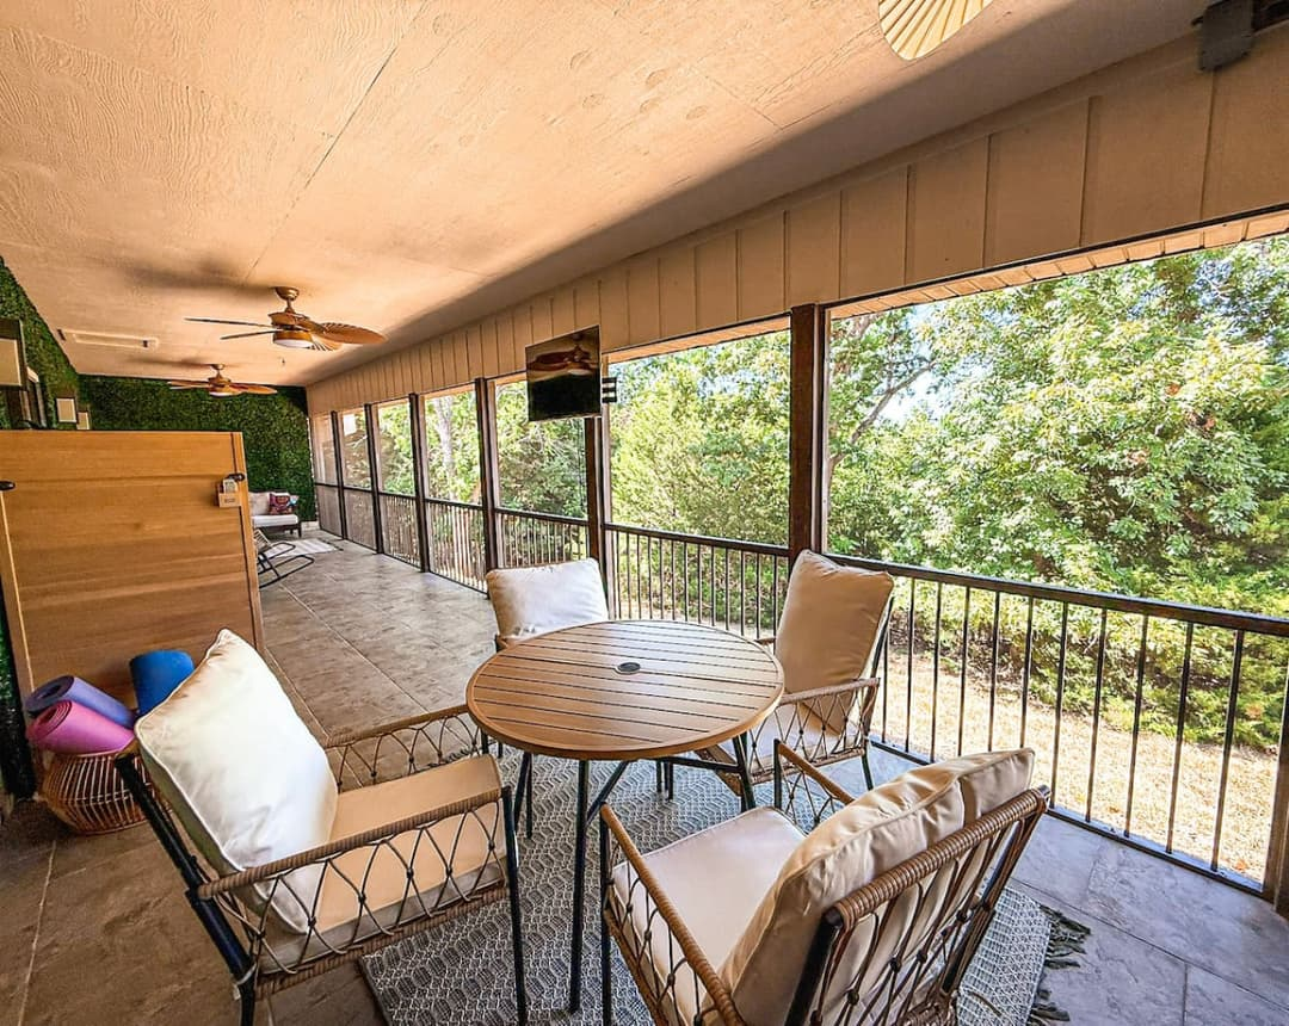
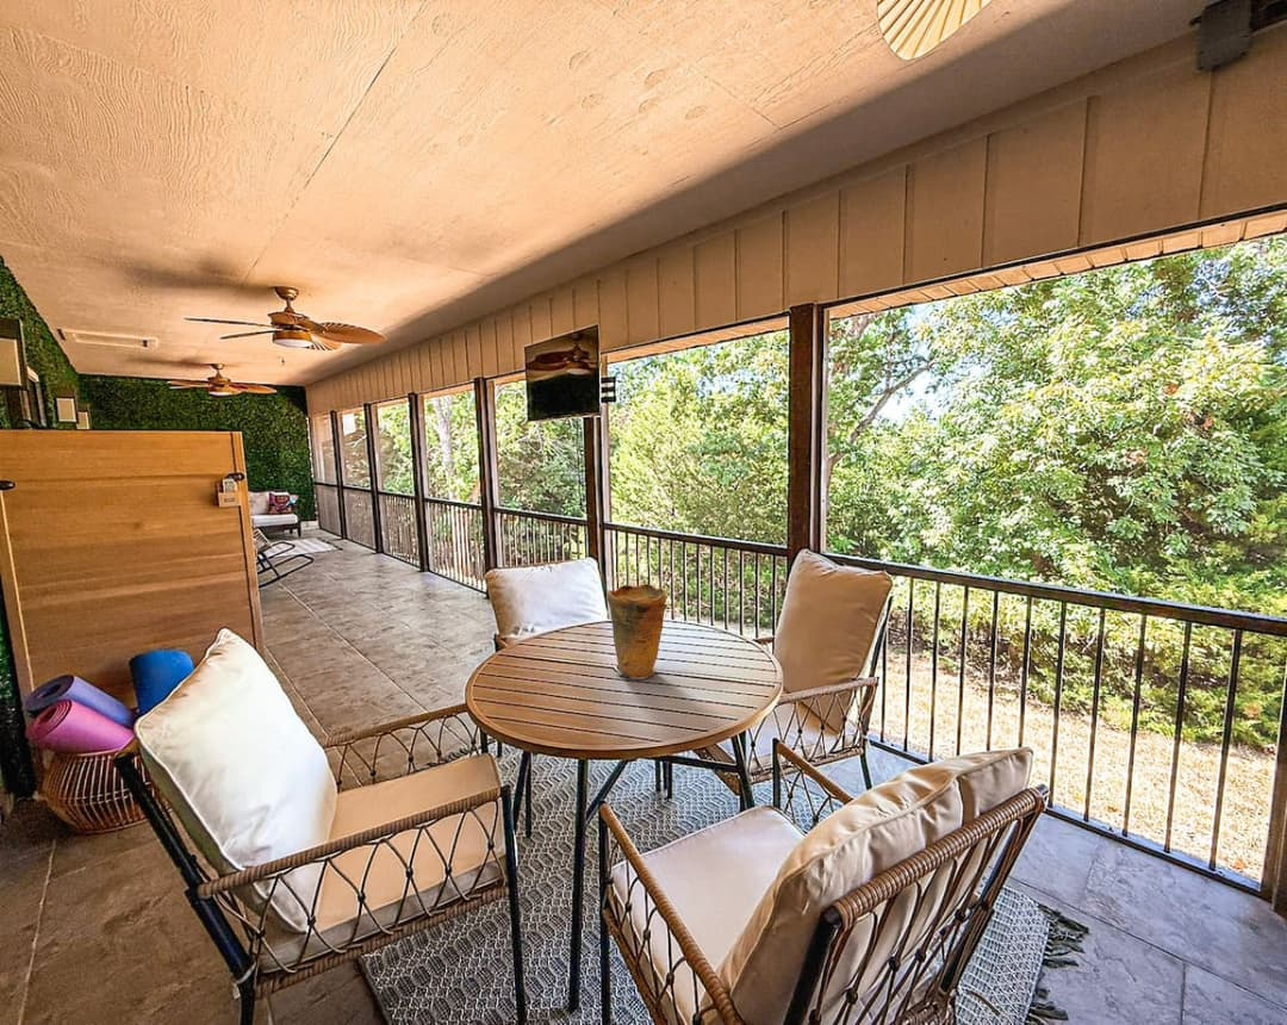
+ vase [605,583,667,681]
